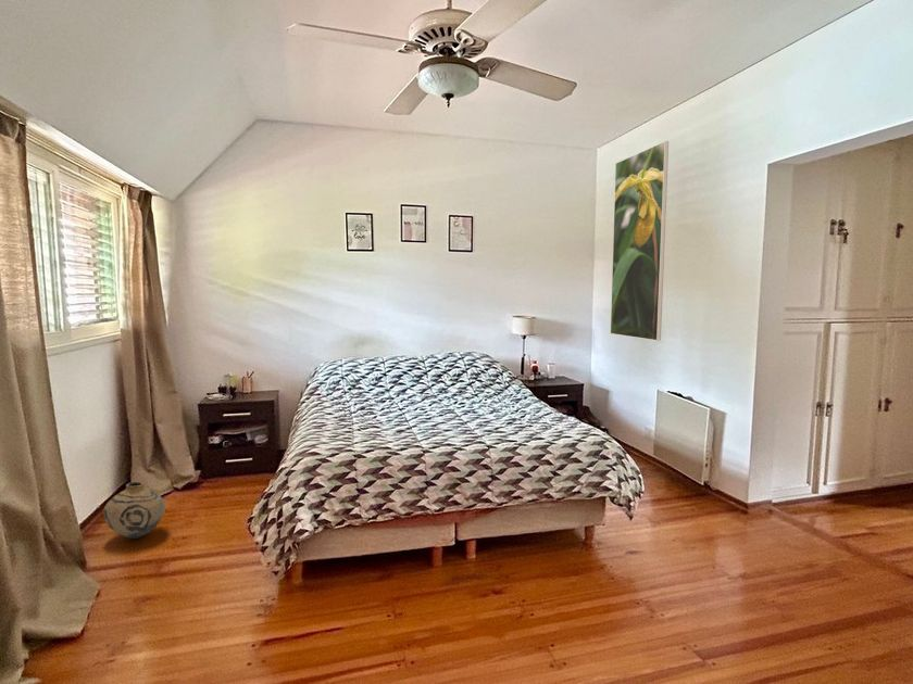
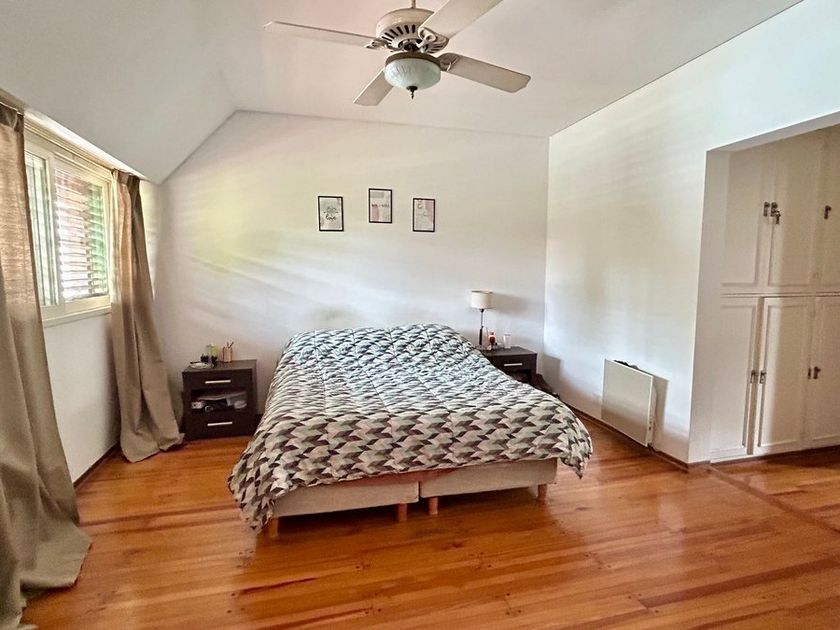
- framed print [610,140,670,342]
- vase [102,481,166,540]
